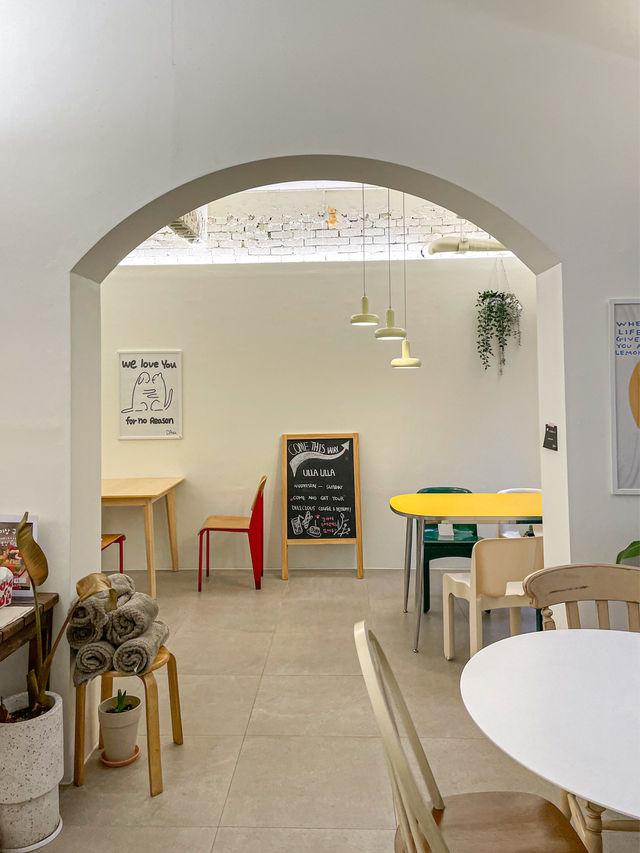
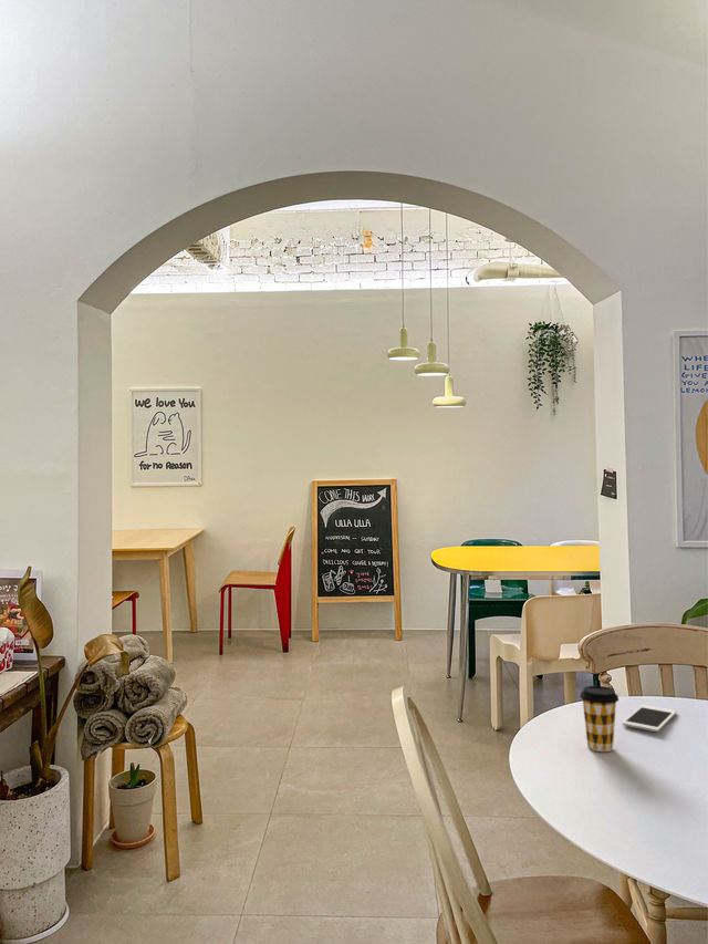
+ coffee cup [579,685,620,753]
+ cell phone [622,704,677,733]
